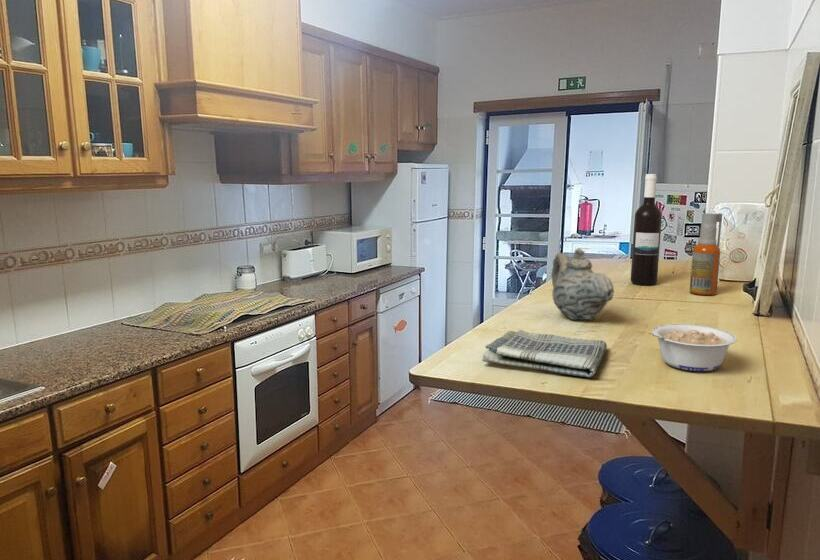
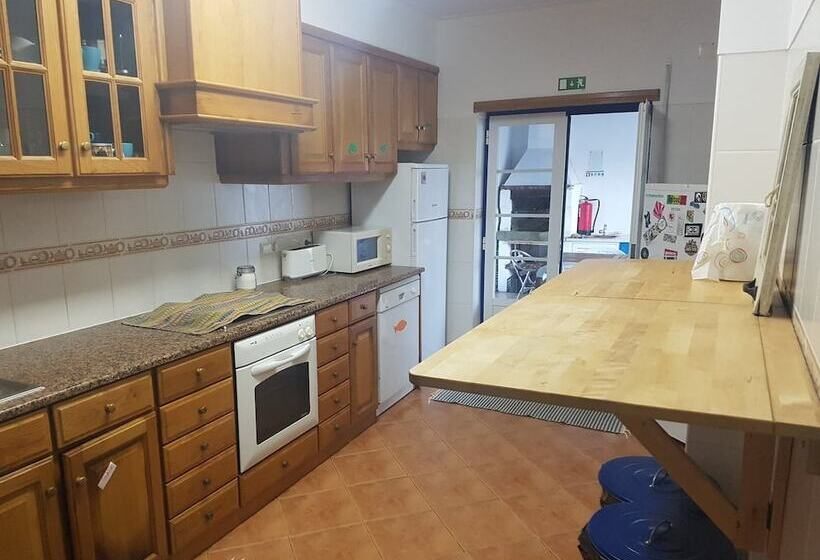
- legume [648,323,738,372]
- wine bottle [630,173,663,286]
- teapot [550,247,615,321]
- spray bottle [689,212,723,296]
- dish towel [481,329,608,378]
